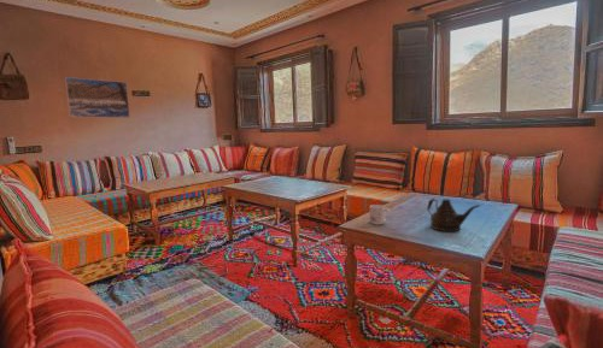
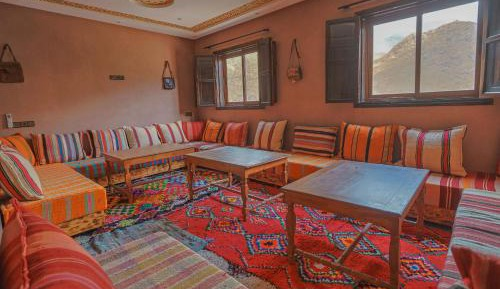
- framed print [64,76,131,119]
- teapot [426,197,481,232]
- mug [369,204,392,225]
